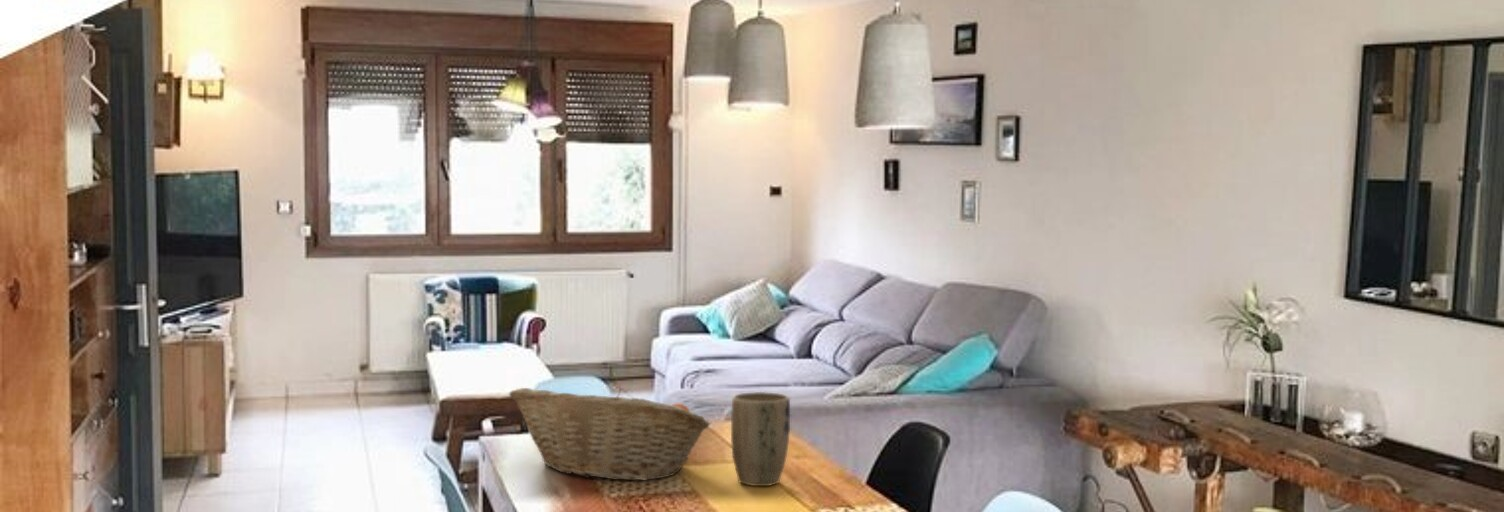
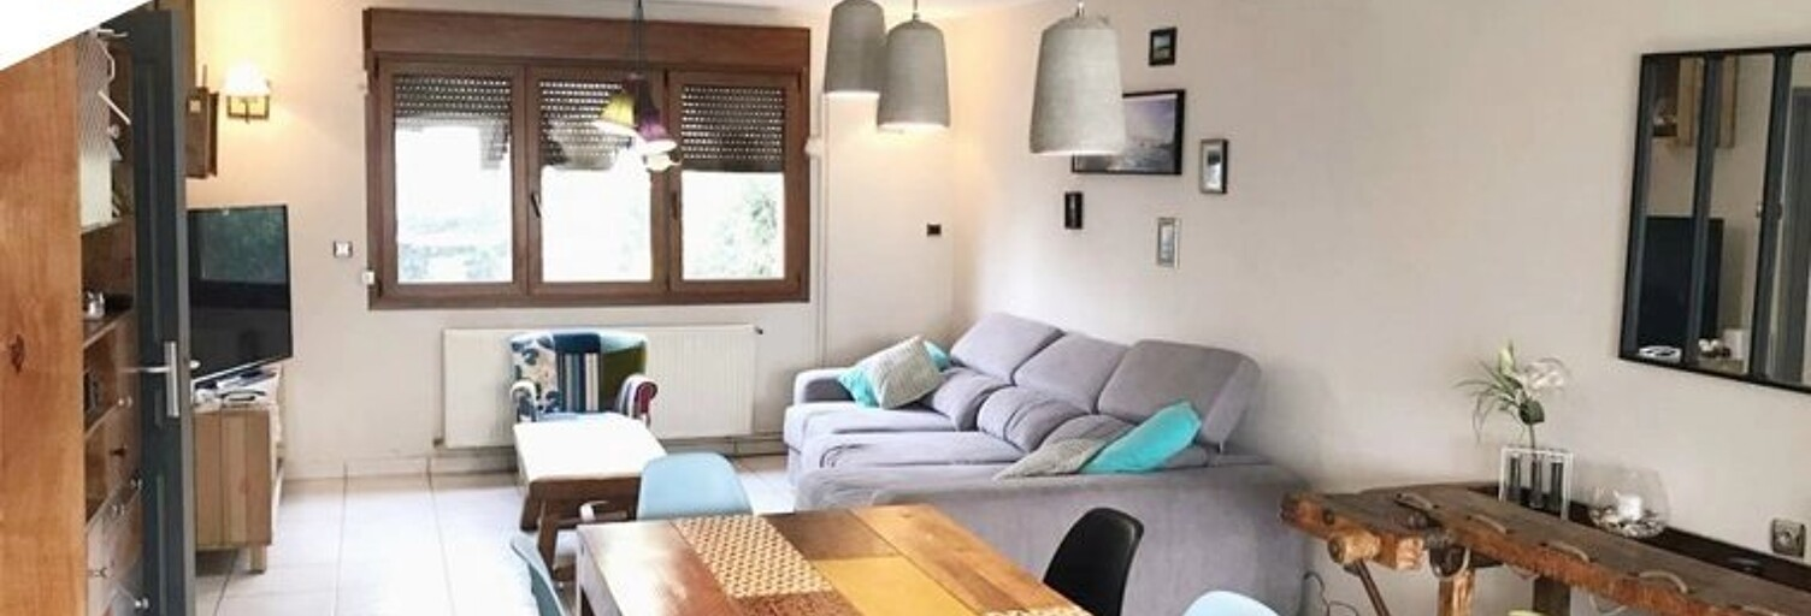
- fruit basket [508,387,712,481]
- plant pot [730,391,791,487]
